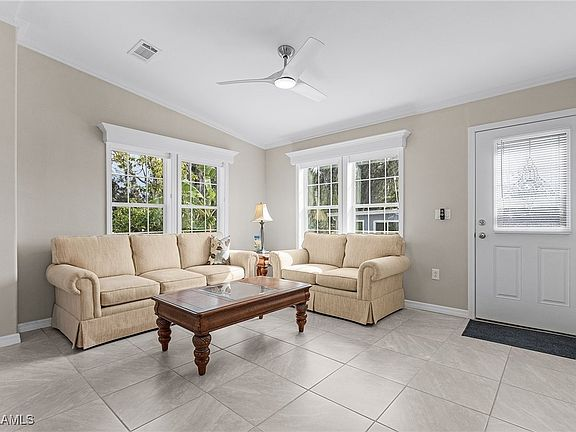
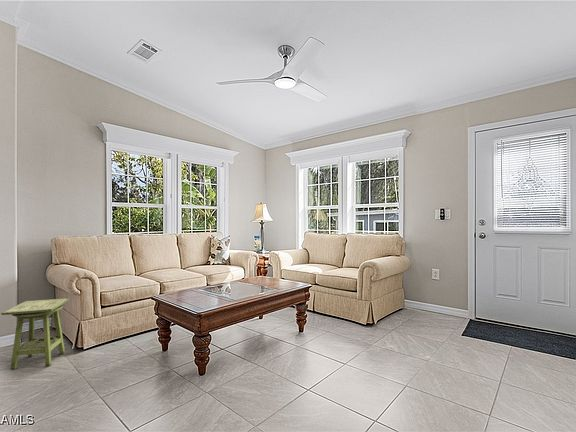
+ side table [0,298,70,370]
